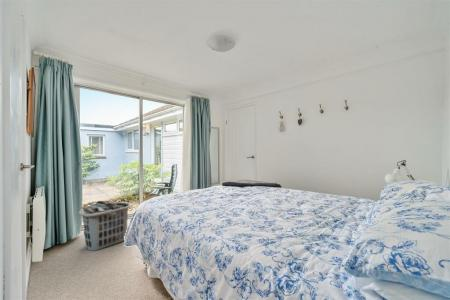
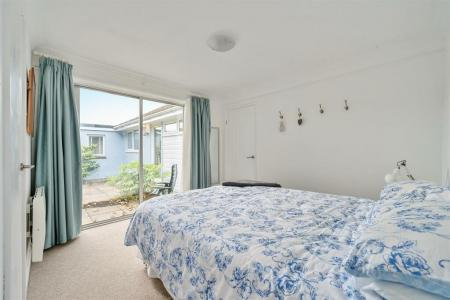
- clothes hamper [78,200,132,252]
